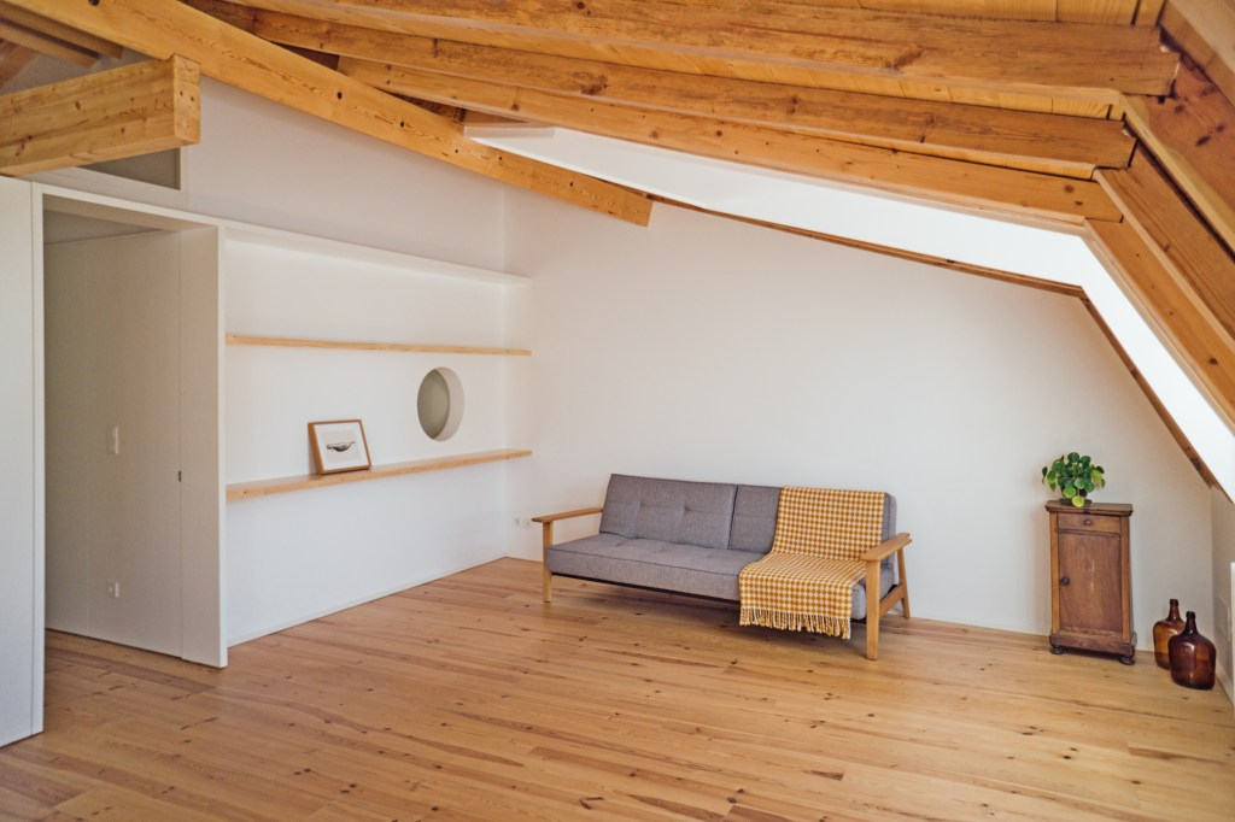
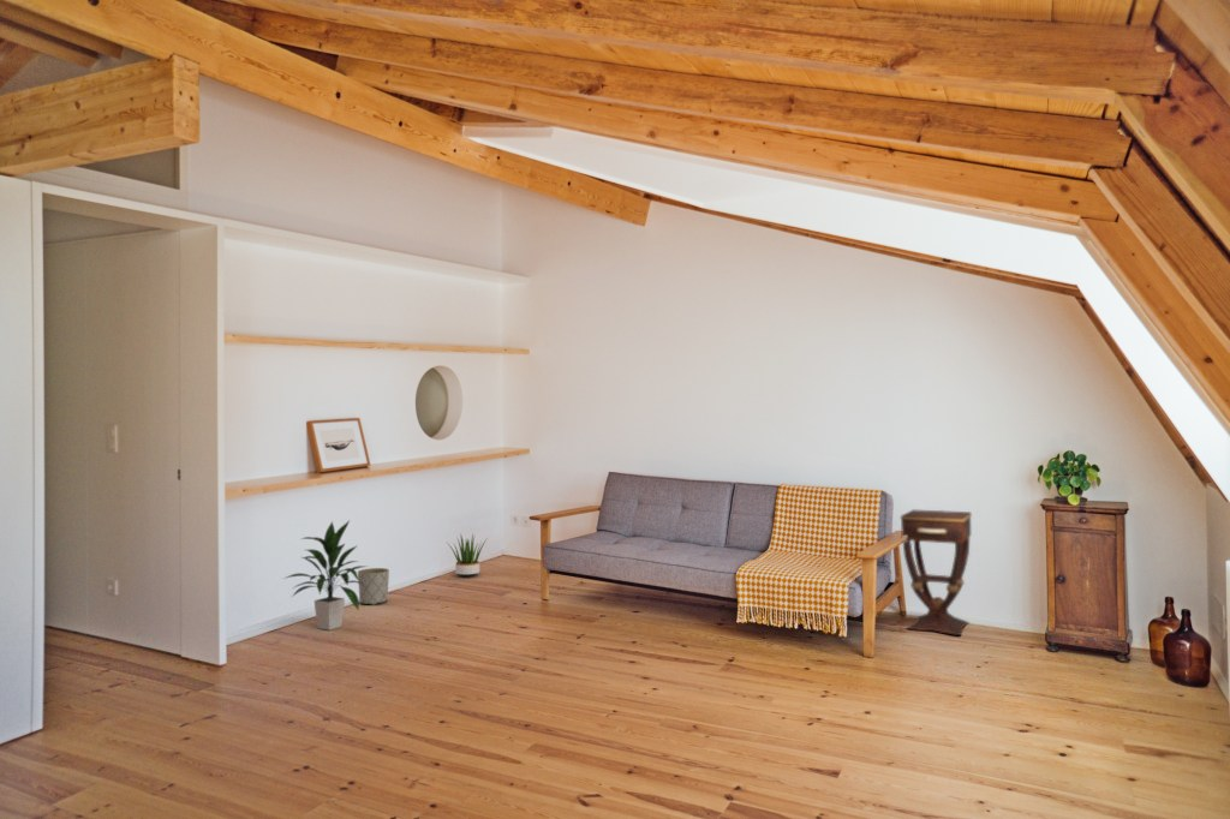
+ indoor plant [282,519,370,632]
+ potted plant [447,533,489,578]
+ planter [357,567,390,606]
+ side table [898,508,973,636]
